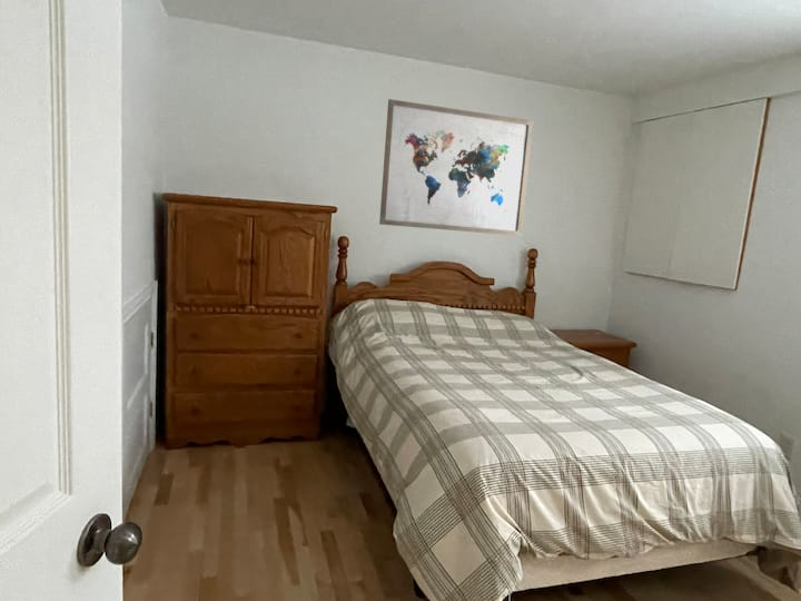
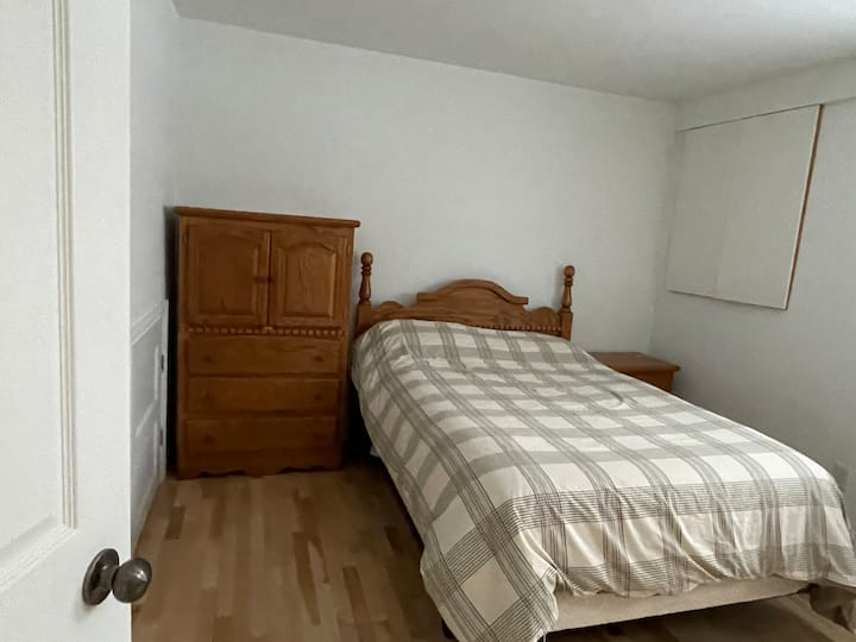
- wall art [378,98,534,237]
